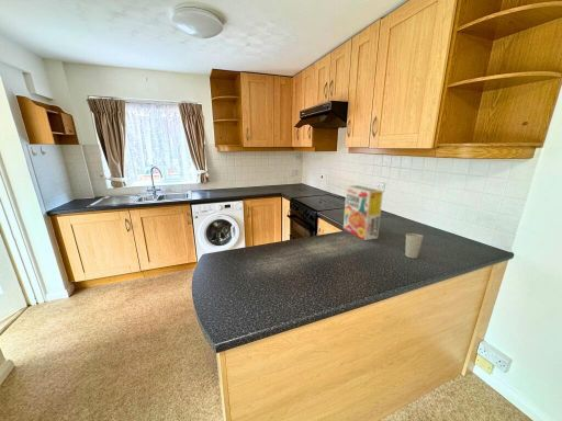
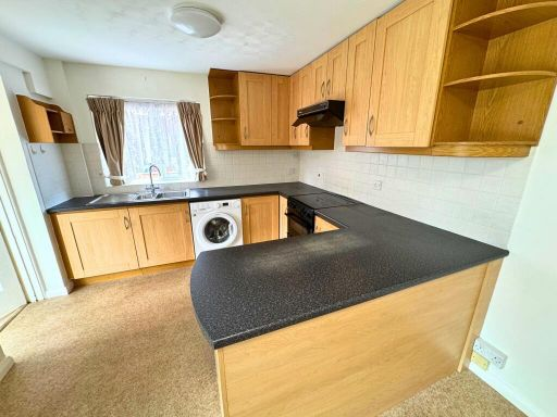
- cup [404,232,425,259]
- cereal box [342,184,384,241]
